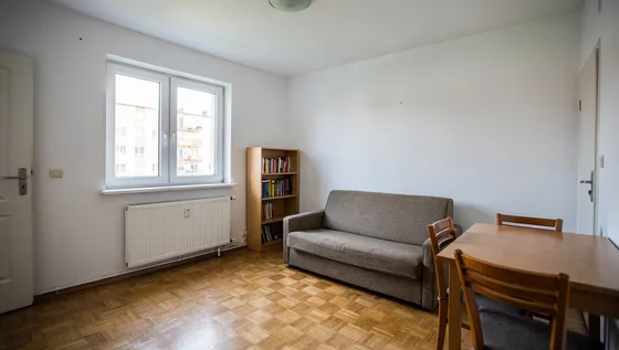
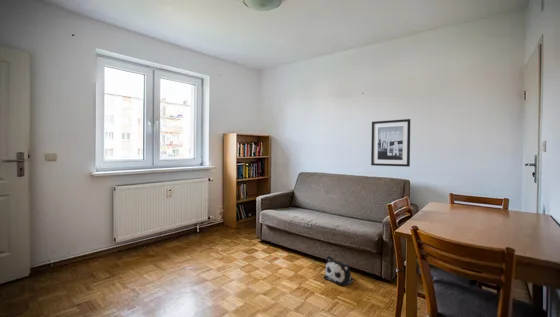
+ wall art [370,118,411,168]
+ plush toy [323,255,355,286]
